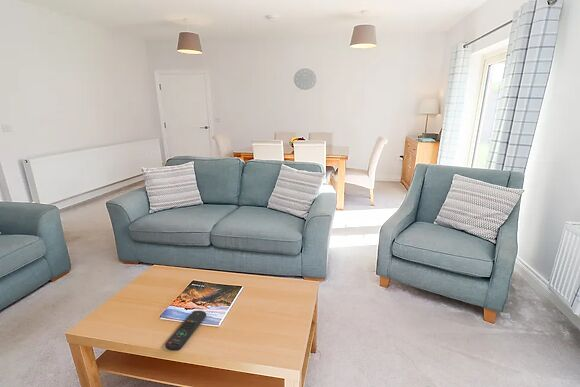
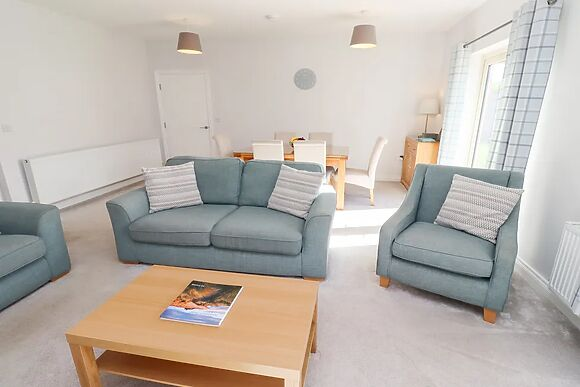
- remote control [164,310,207,352]
